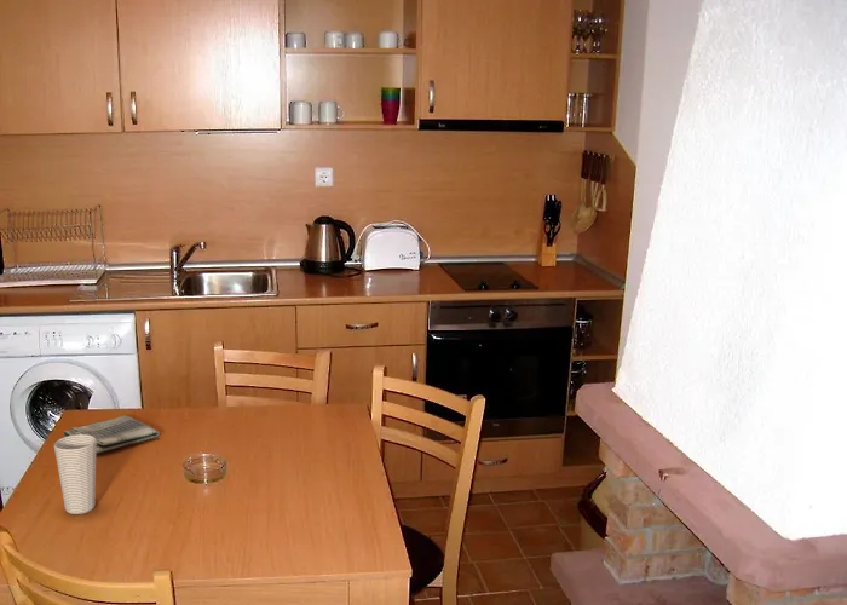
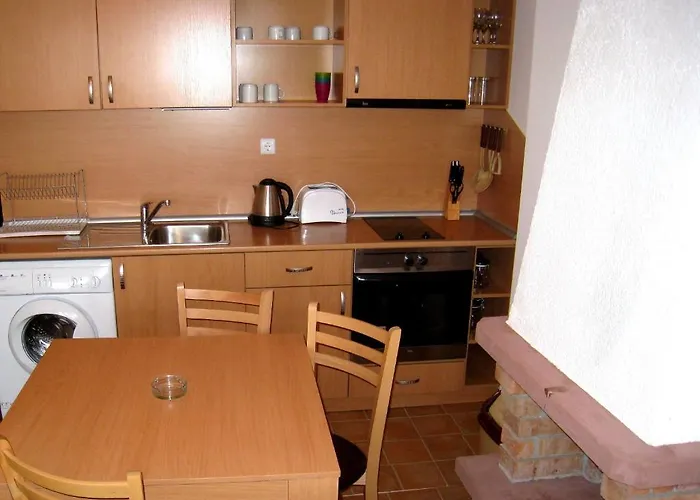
- cup [53,434,97,515]
- dish towel [62,414,161,455]
